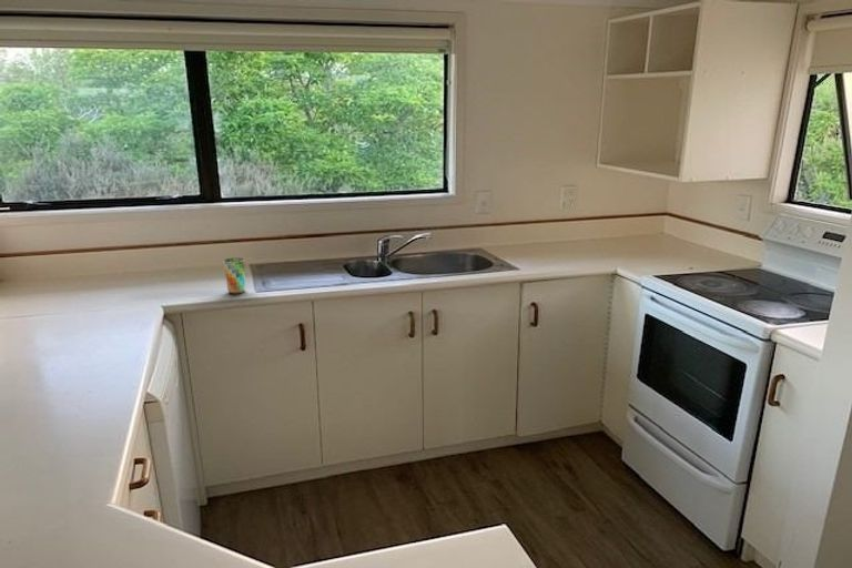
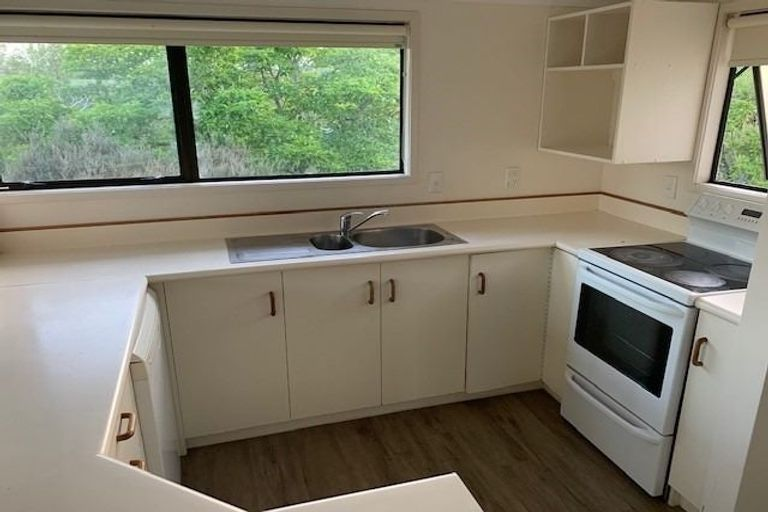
- cup [223,256,246,295]
